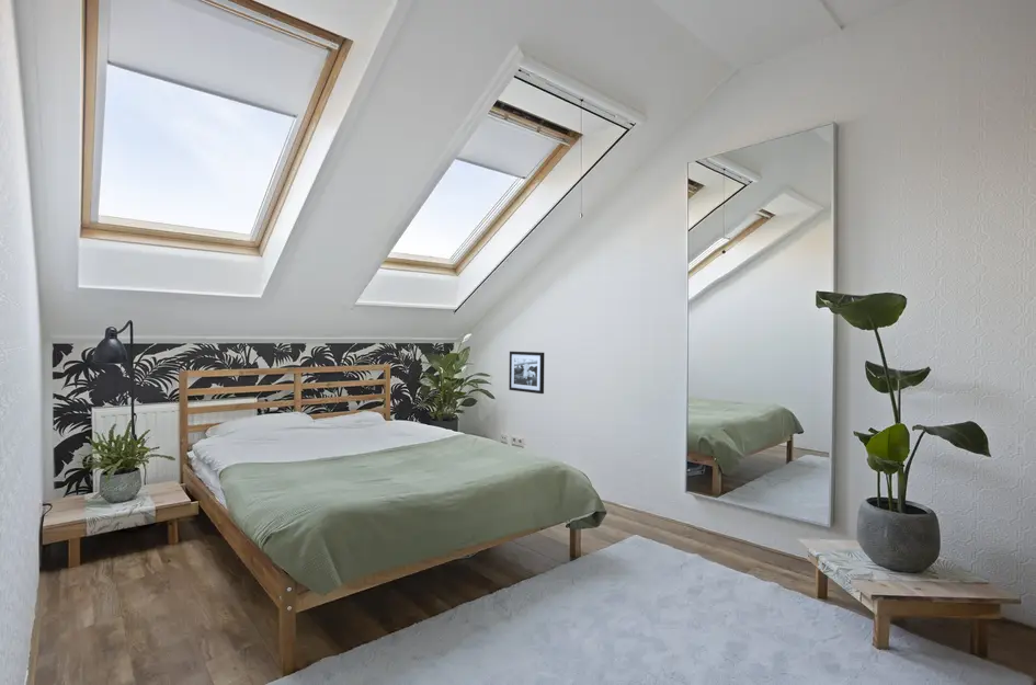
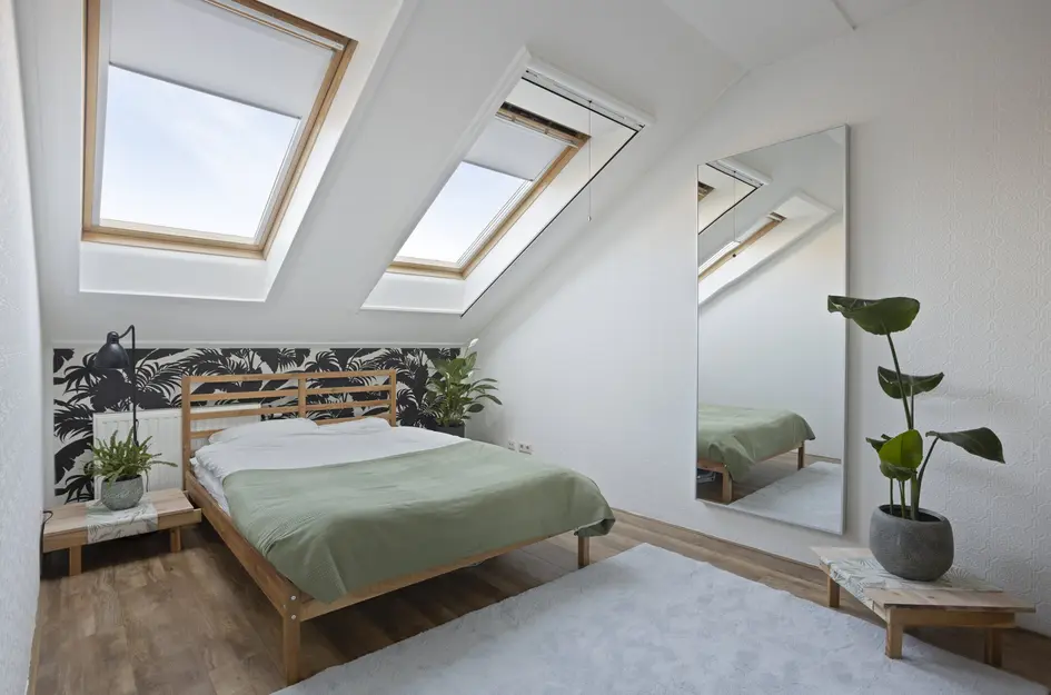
- picture frame [508,351,545,395]
